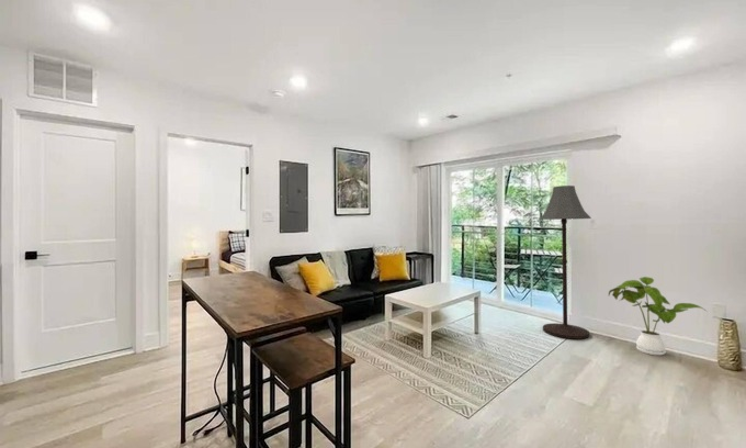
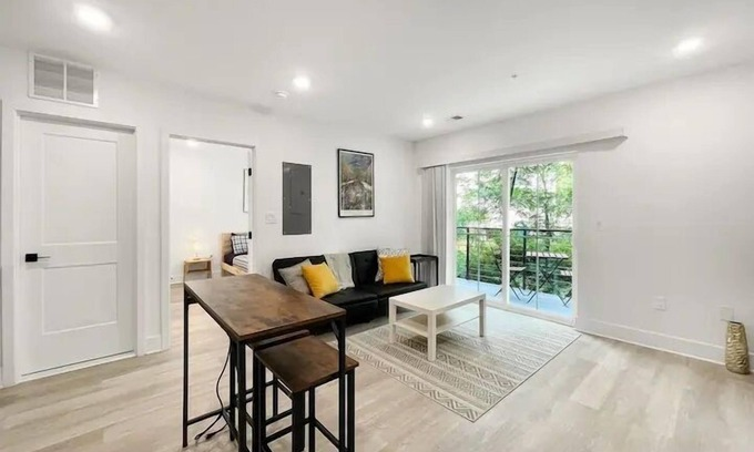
- house plant [608,276,709,357]
- floor lamp [539,184,592,340]
